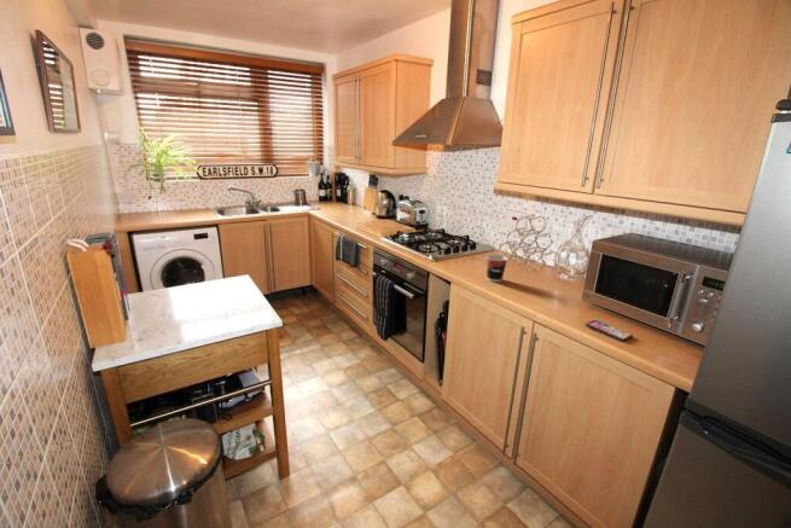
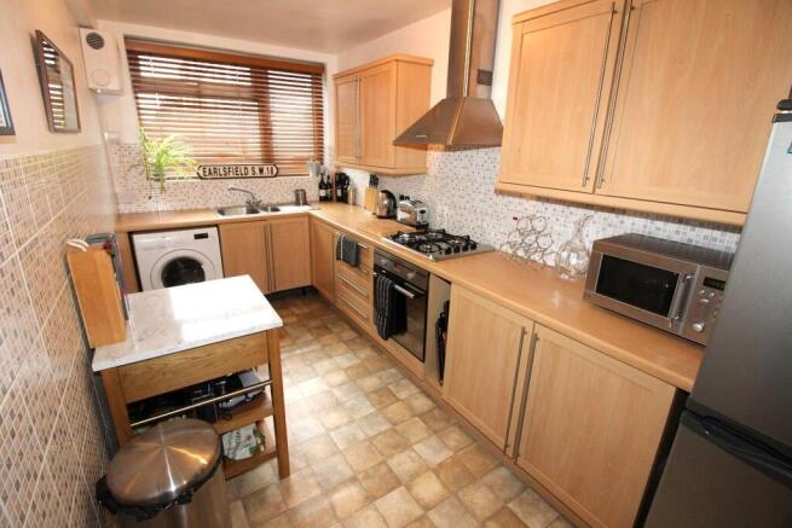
- smartphone [584,319,634,342]
- cup [485,254,508,283]
